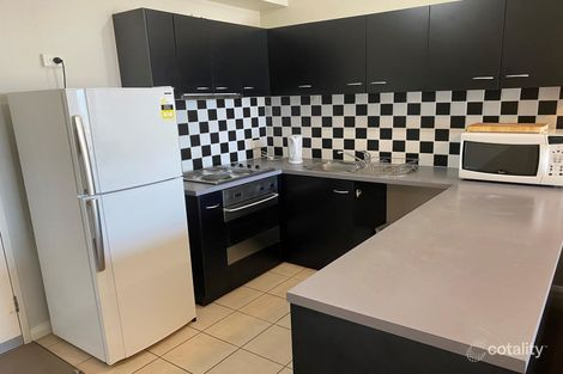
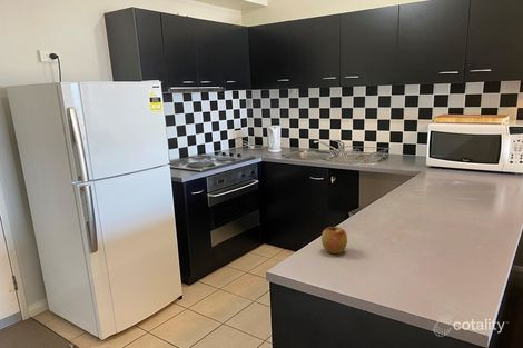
+ apple [320,225,348,255]
